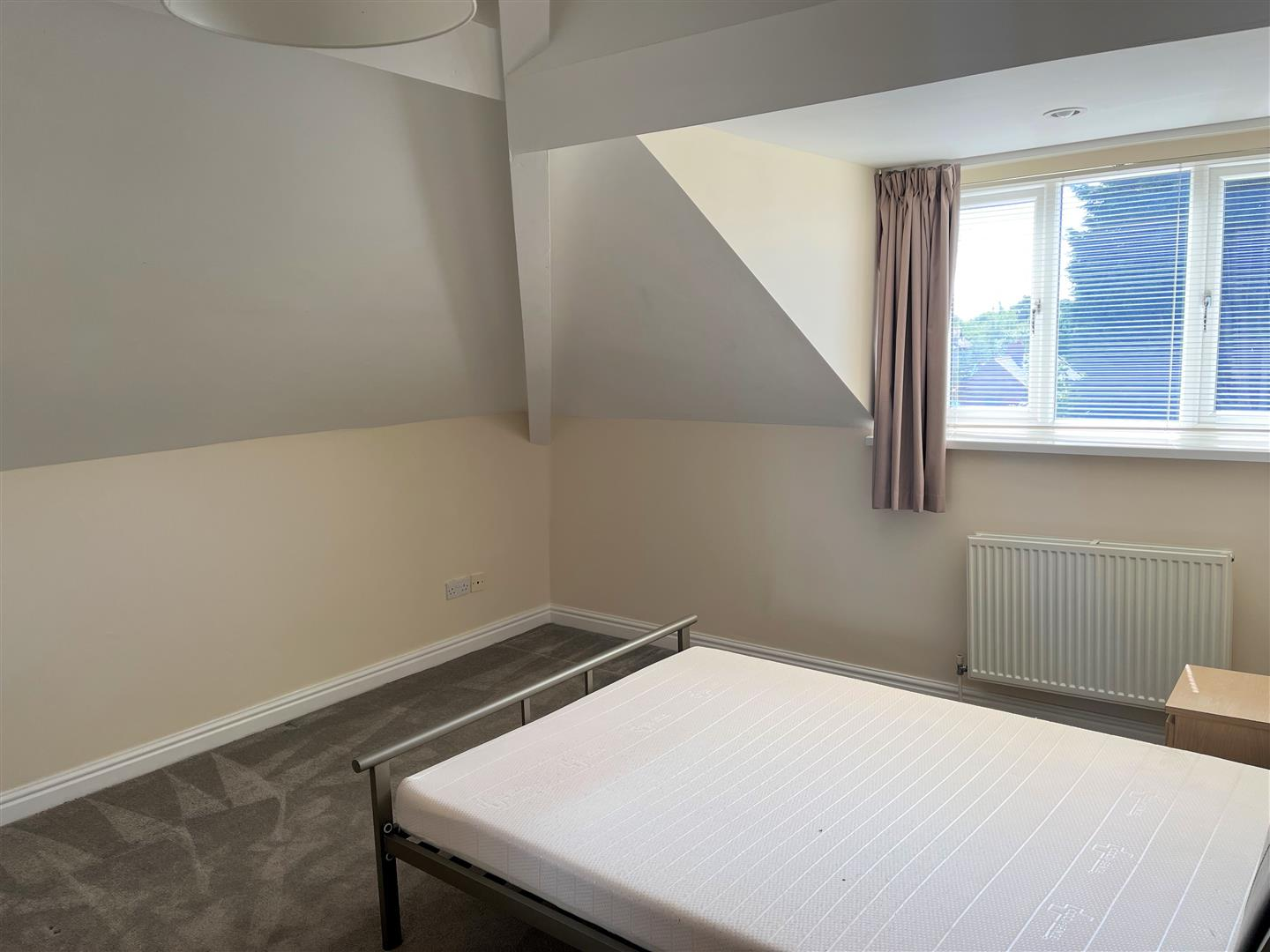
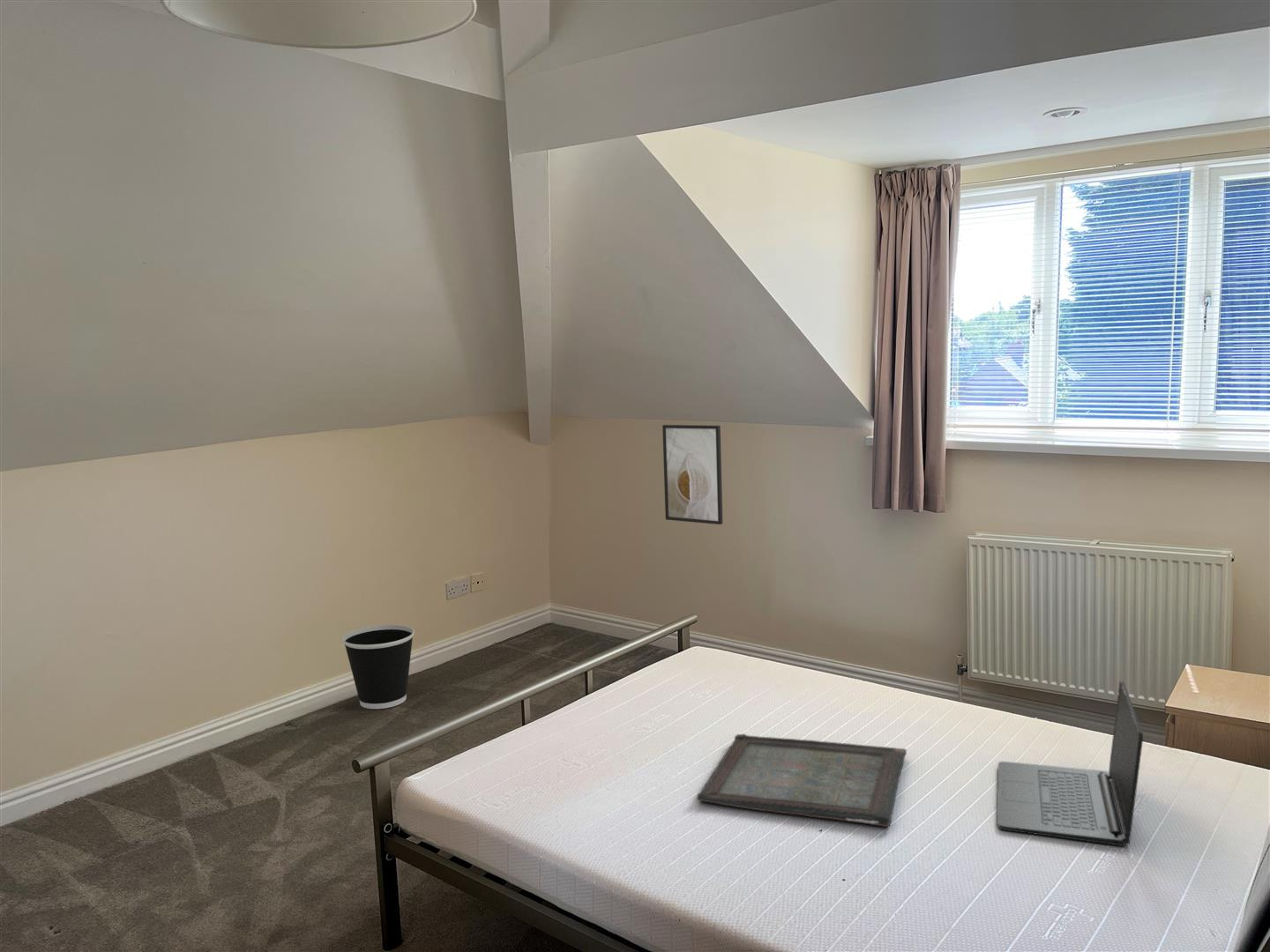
+ serving tray [696,733,908,828]
+ wastebasket [341,624,415,710]
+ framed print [661,424,723,525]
+ laptop [997,680,1144,847]
